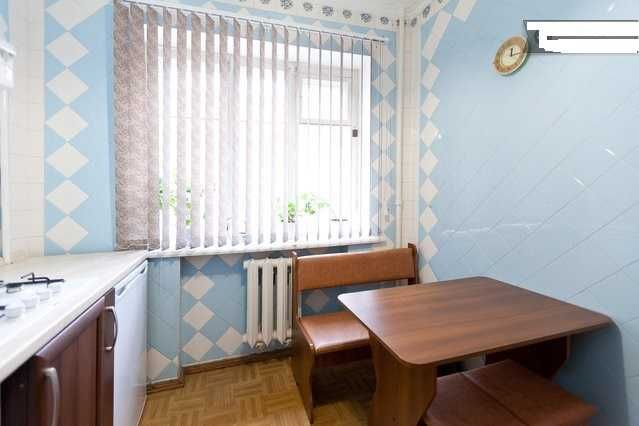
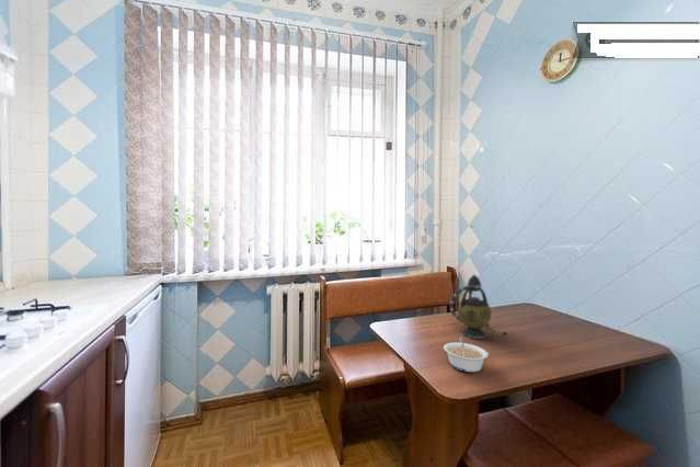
+ teapot [449,273,509,340]
+ legume [443,335,490,373]
